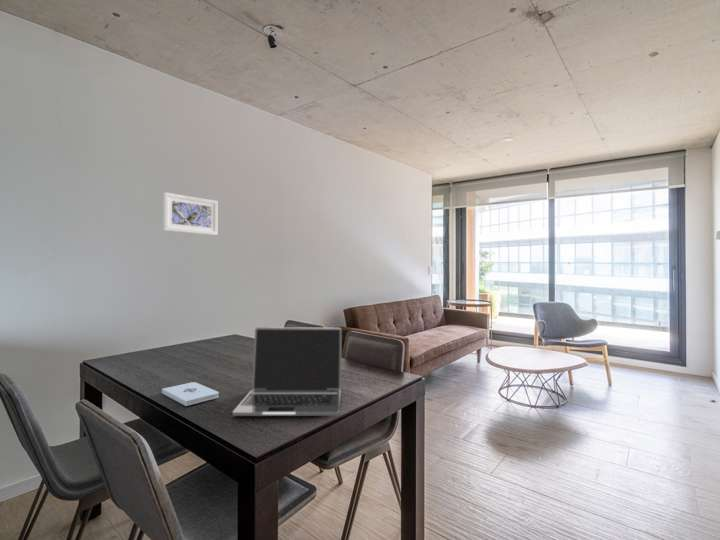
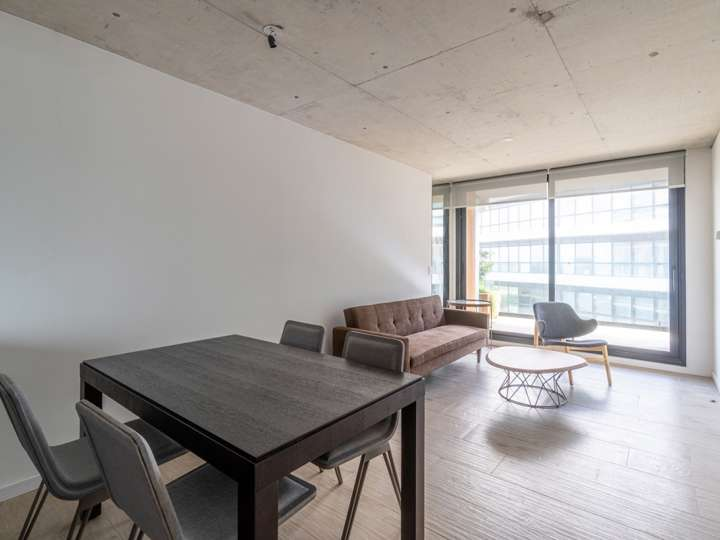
- notepad [161,381,220,407]
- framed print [162,191,219,236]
- laptop [232,327,343,417]
